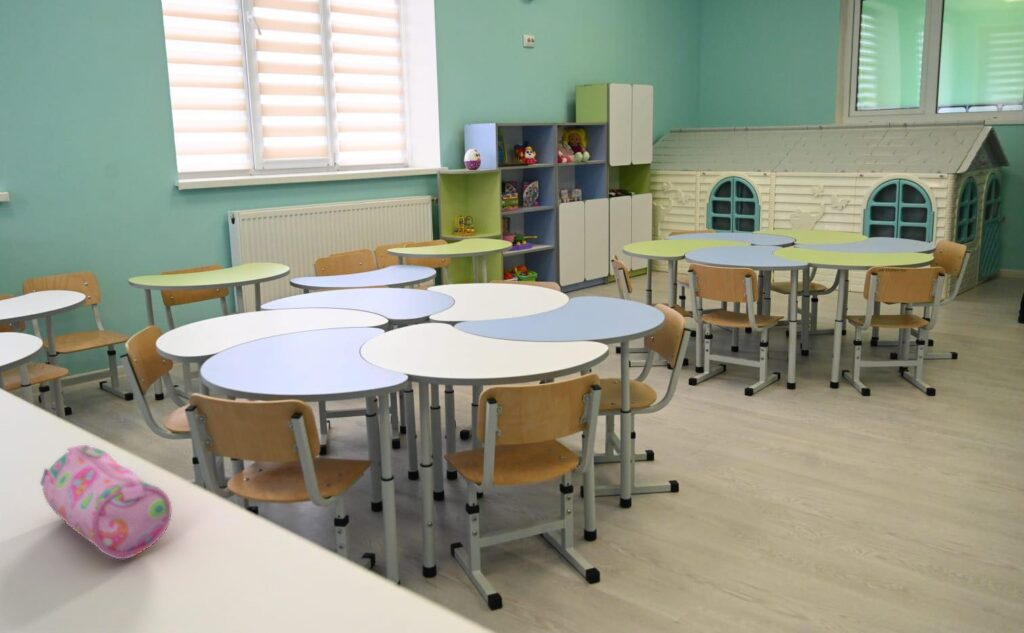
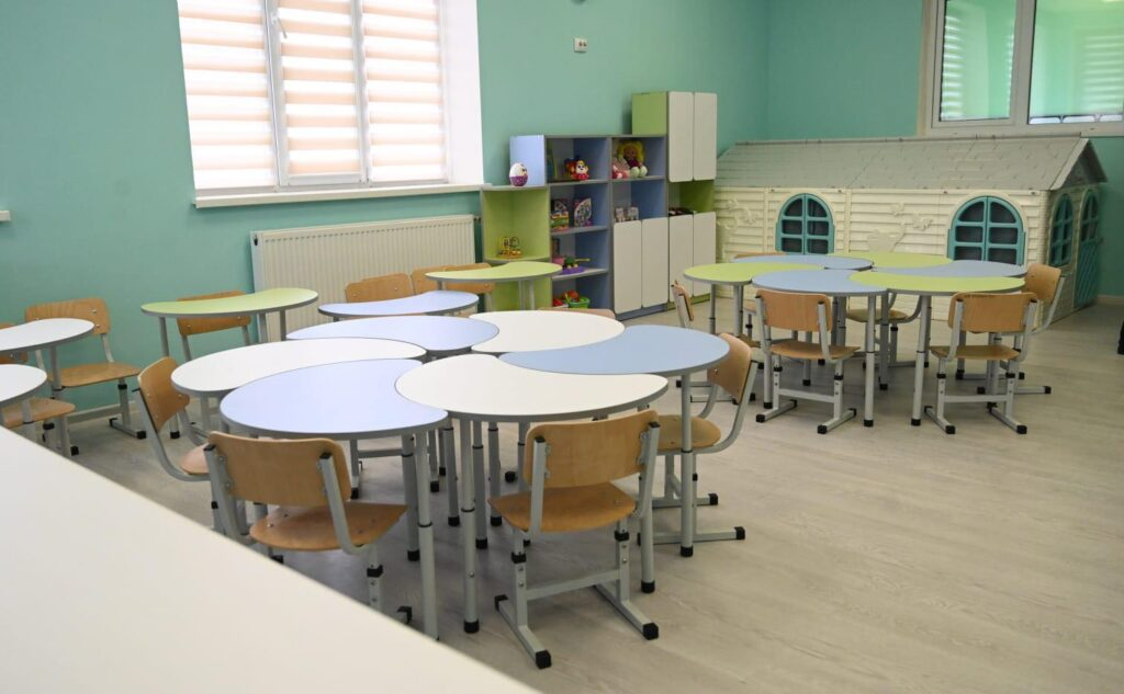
- pencil case [39,444,172,560]
